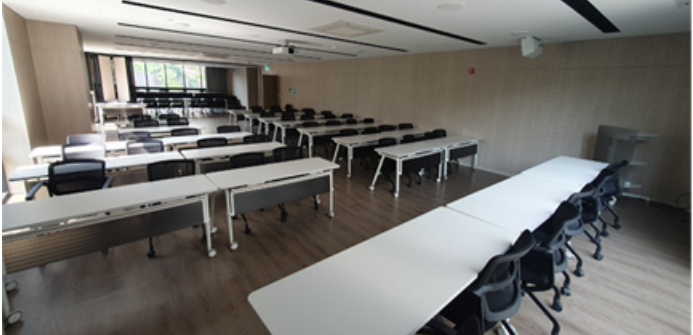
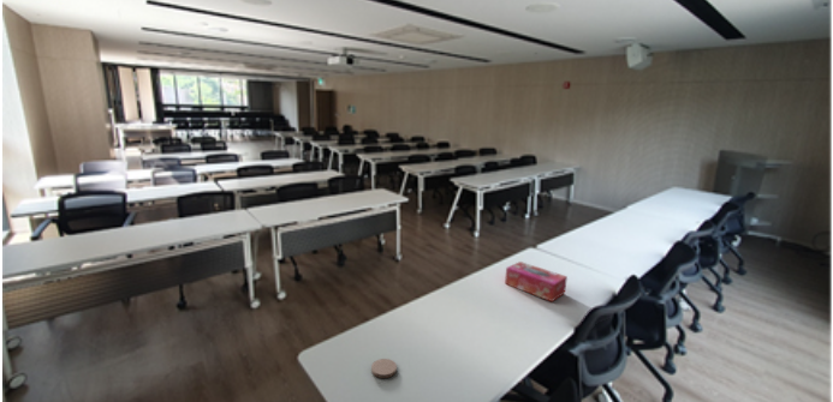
+ tissue box [504,260,569,302]
+ coaster [370,358,398,379]
